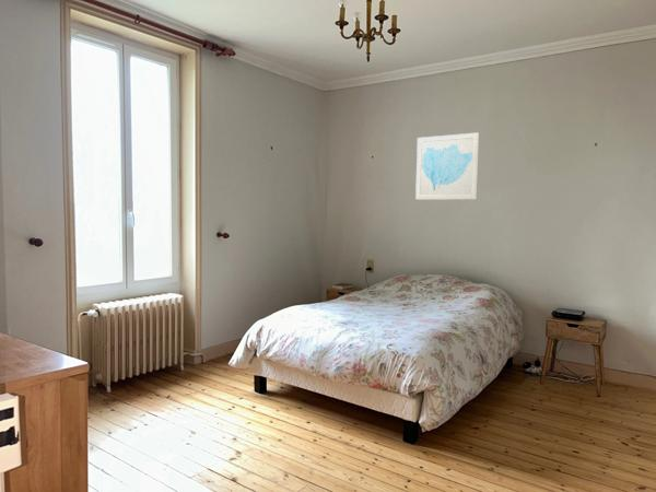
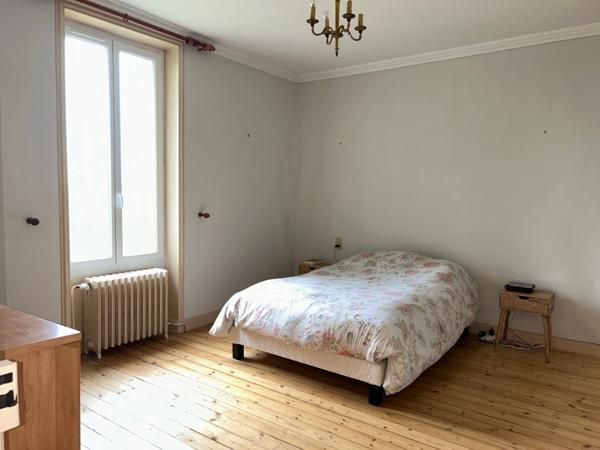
- wall art [414,131,480,200]
